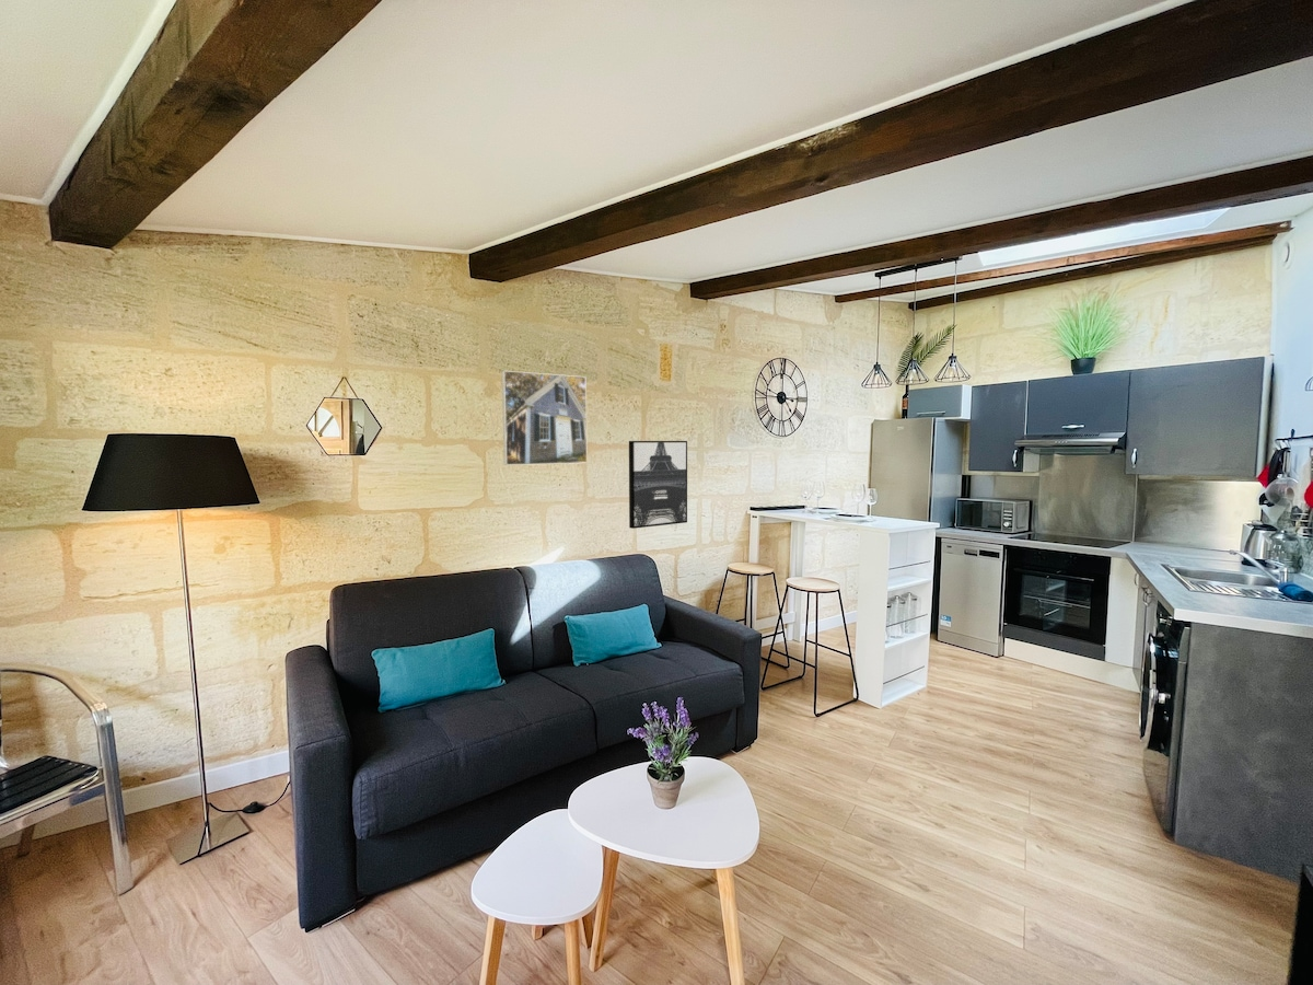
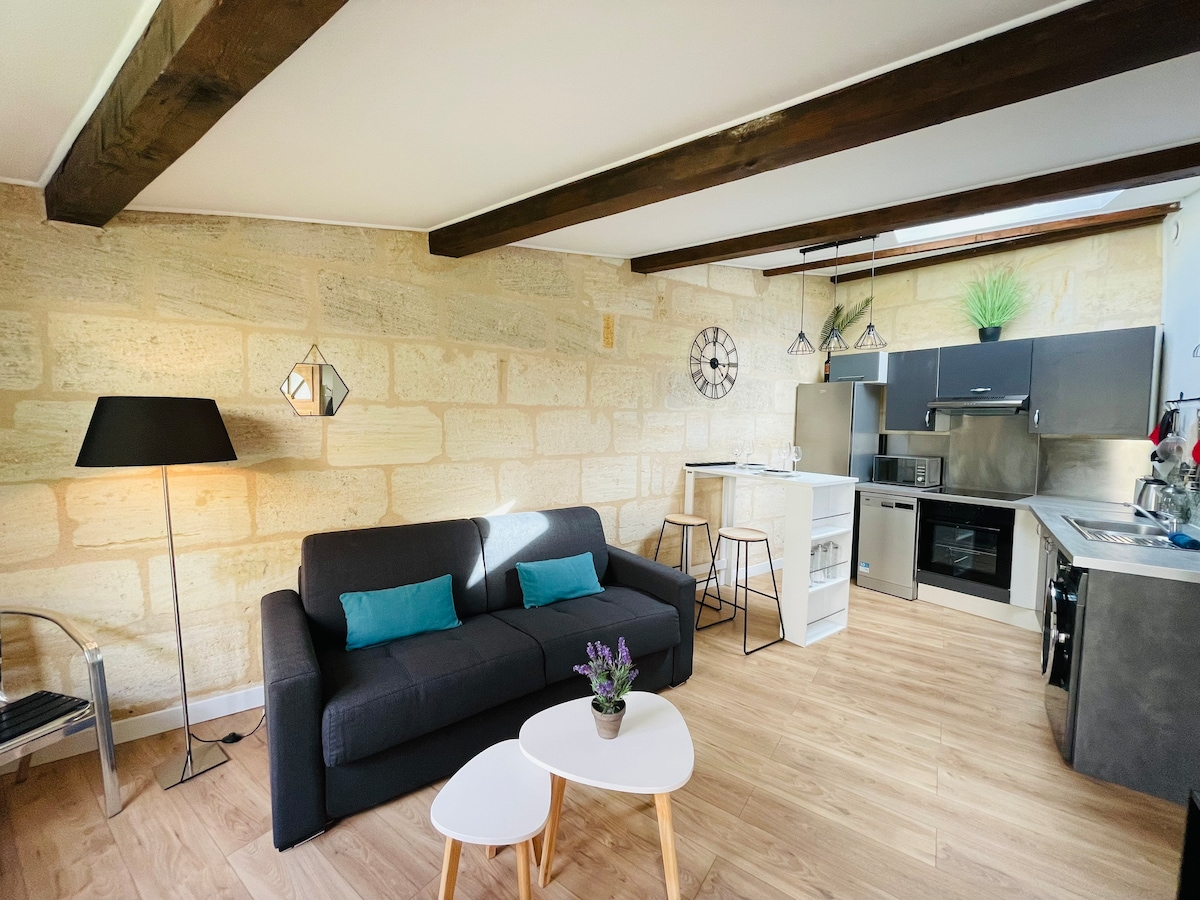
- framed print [500,370,589,466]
- wall art [628,440,688,530]
